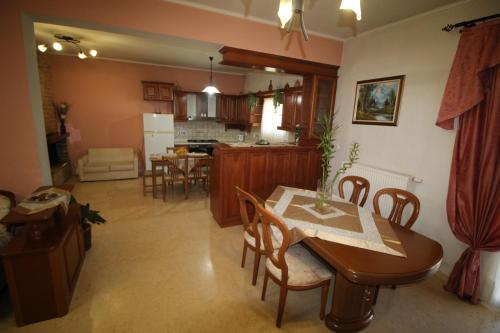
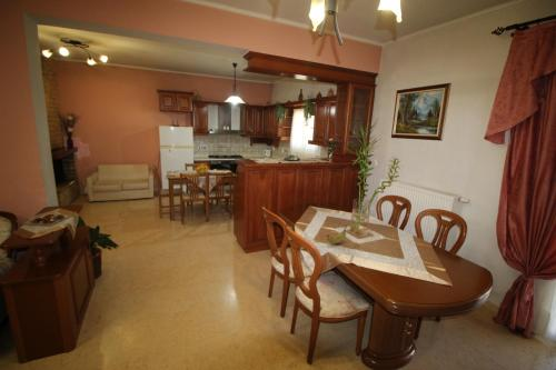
+ fruit [326,222,348,244]
